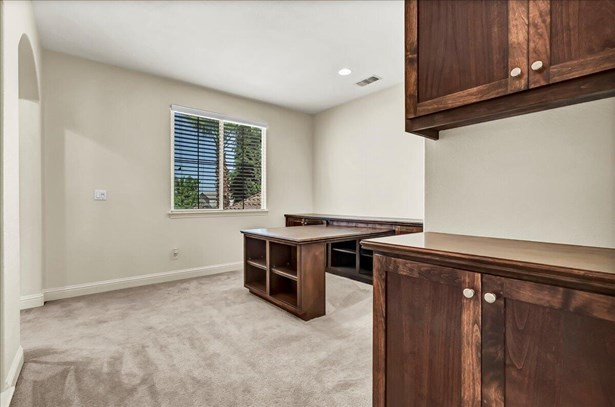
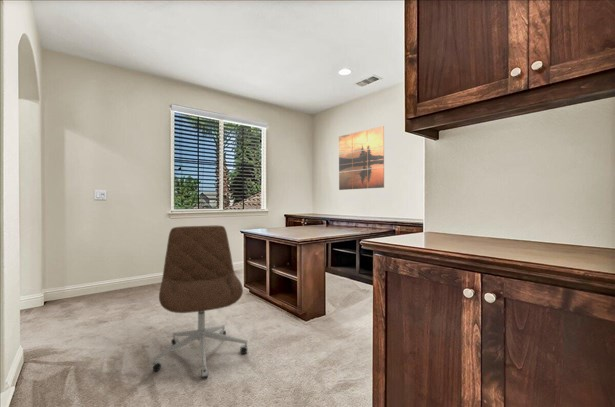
+ office chair [150,225,249,379]
+ wall art [338,125,385,191]
